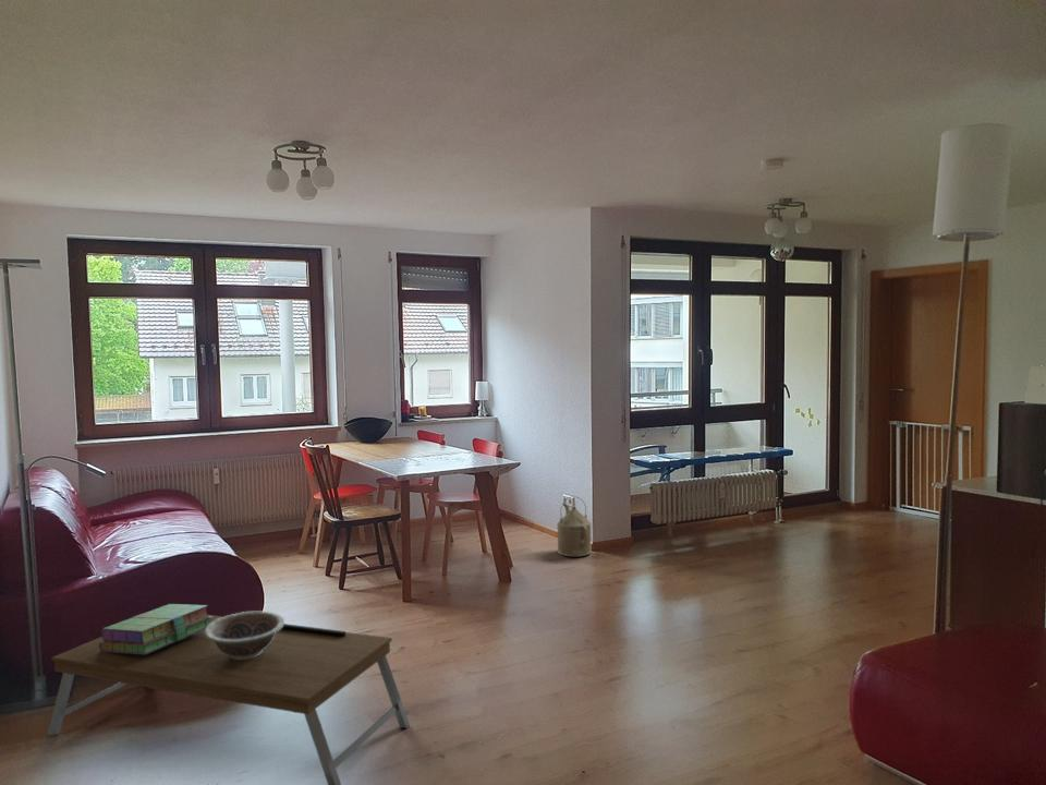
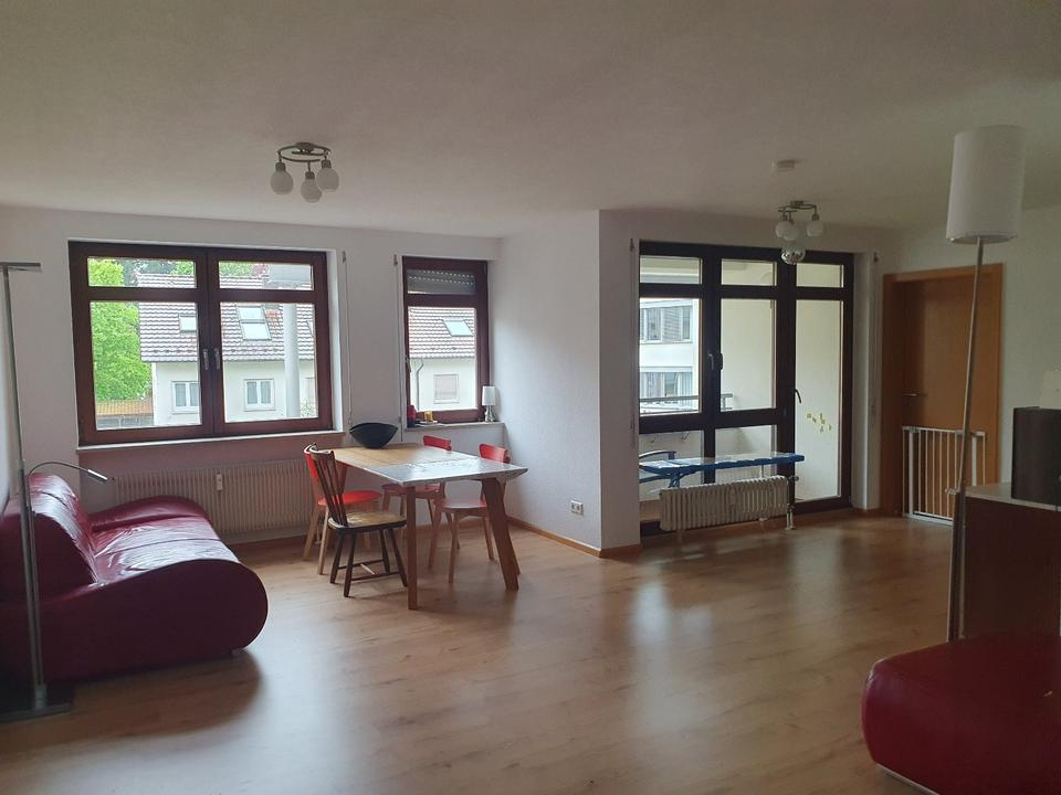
- decorative bowl [205,611,285,660]
- stack of books [99,603,214,655]
- coffee table [47,614,411,785]
- watering can [557,495,593,557]
